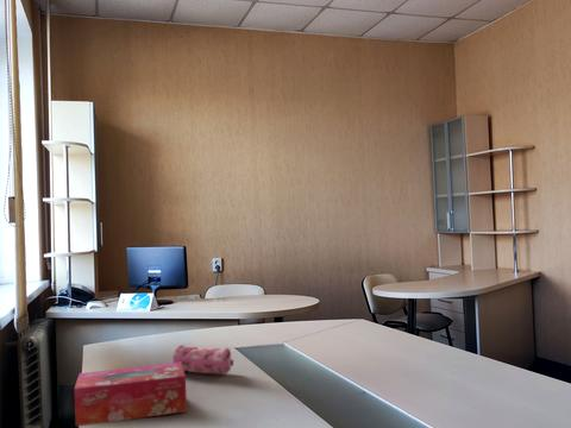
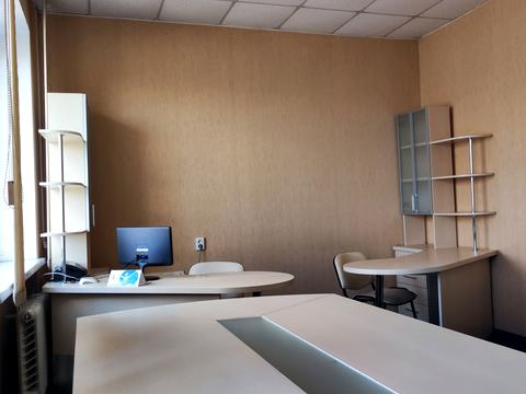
- pencil case [171,344,234,374]
- tissue box [74,361,188,427]
